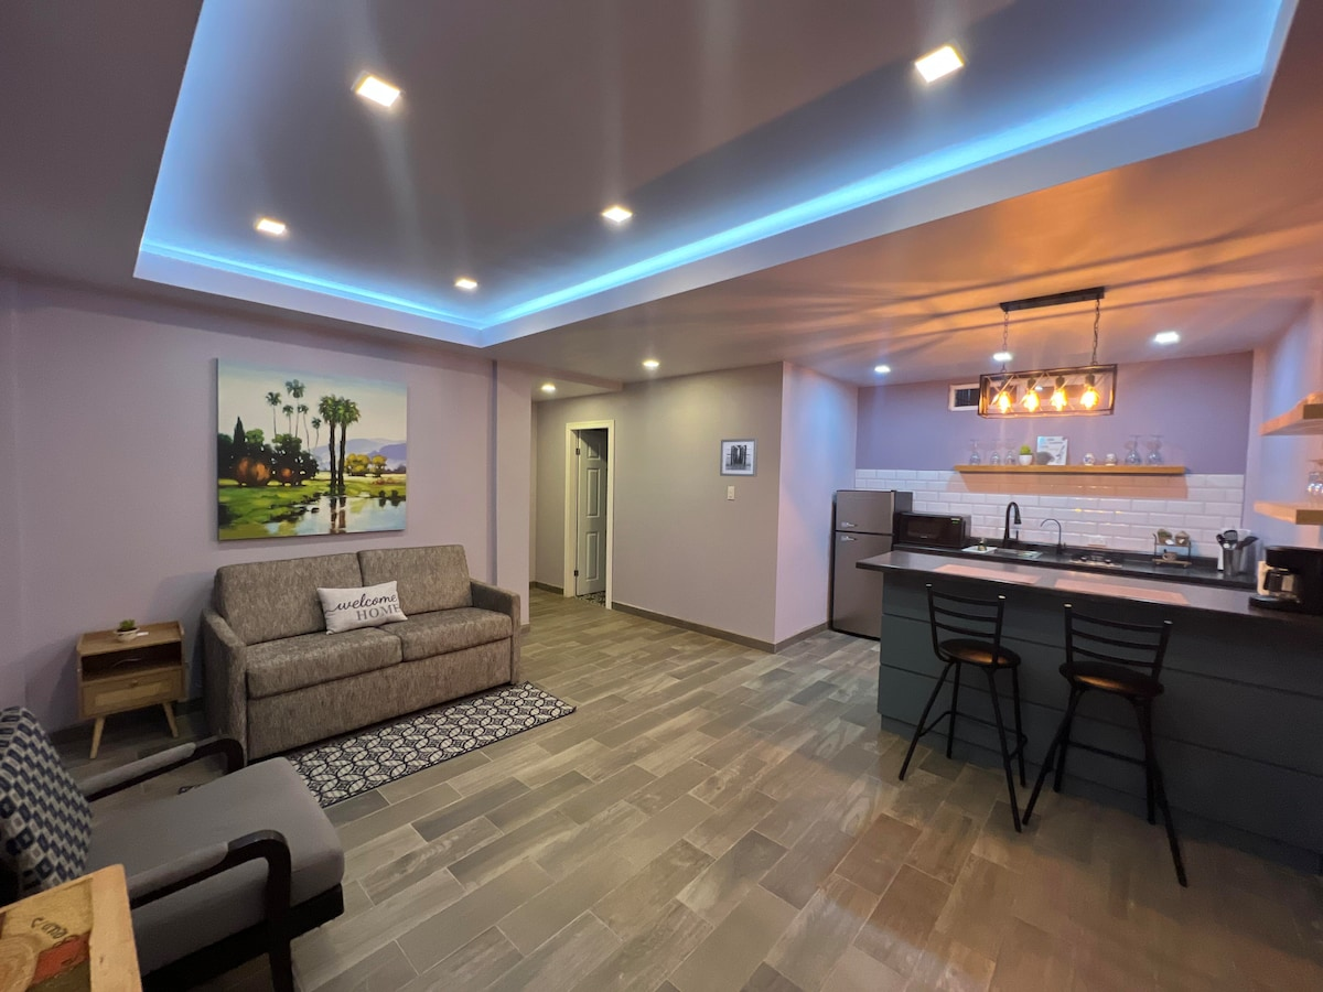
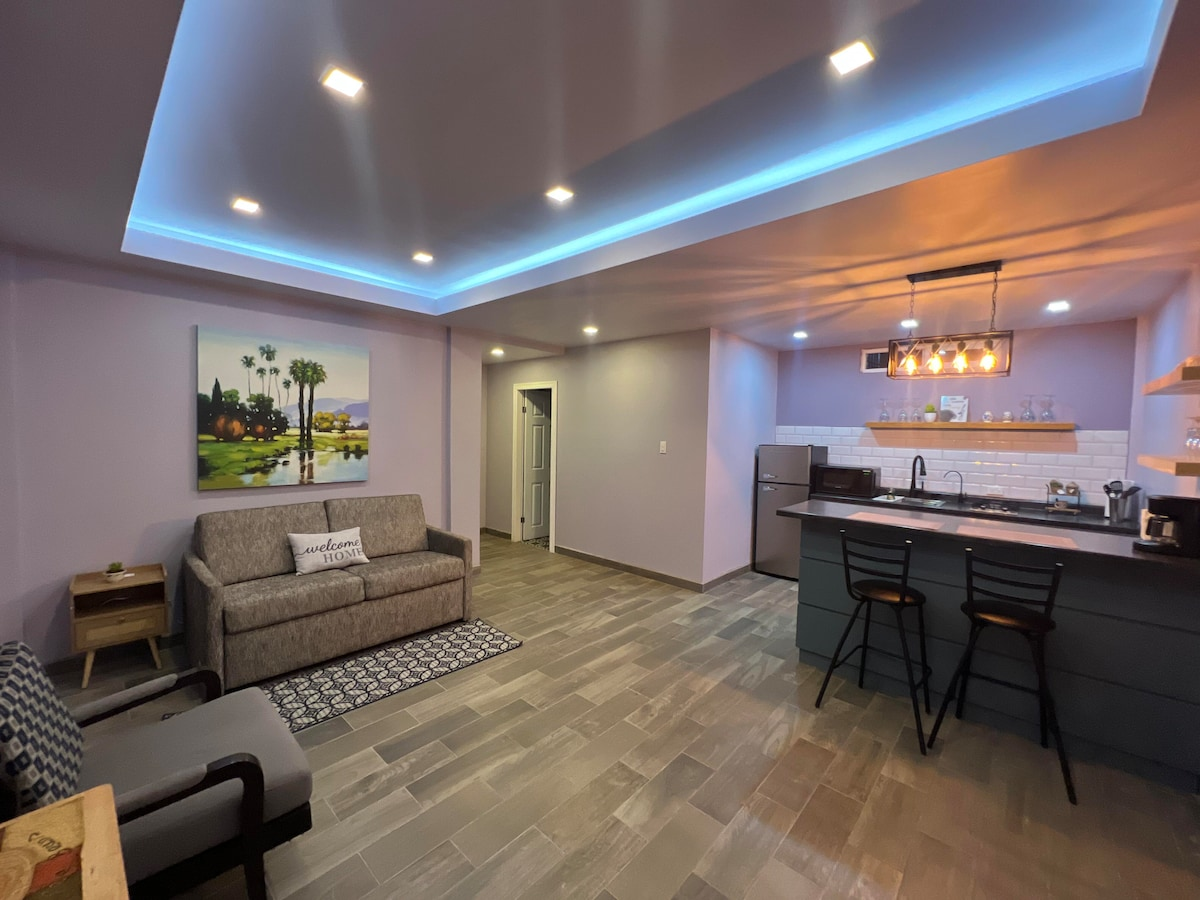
- wall art [719,438,759,478]
